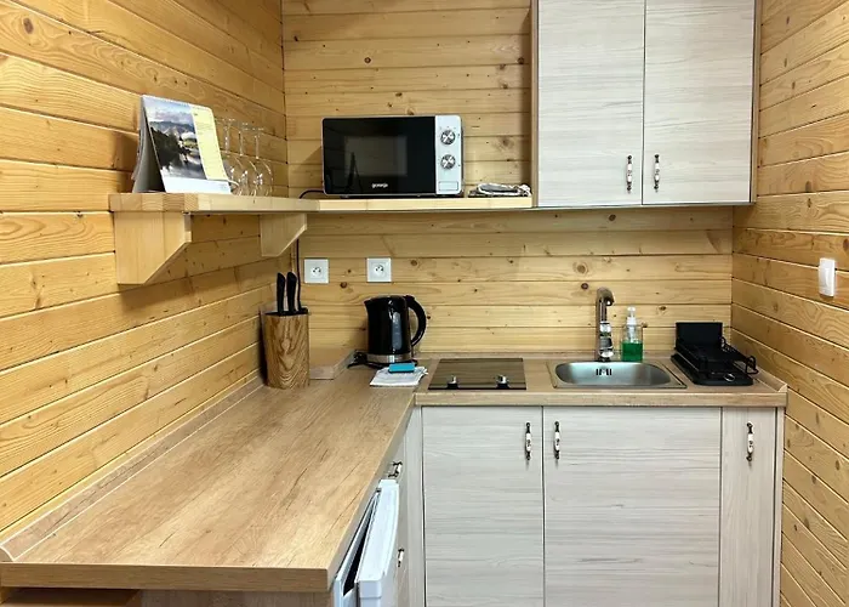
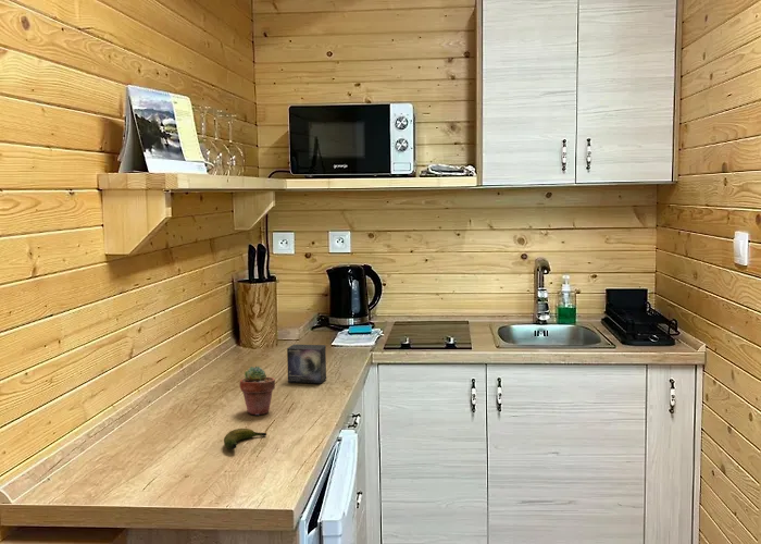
+ banana [223,428,267,450]
+ potted succulent [239,364,276,417]
+ small box [286,343,327,384]
